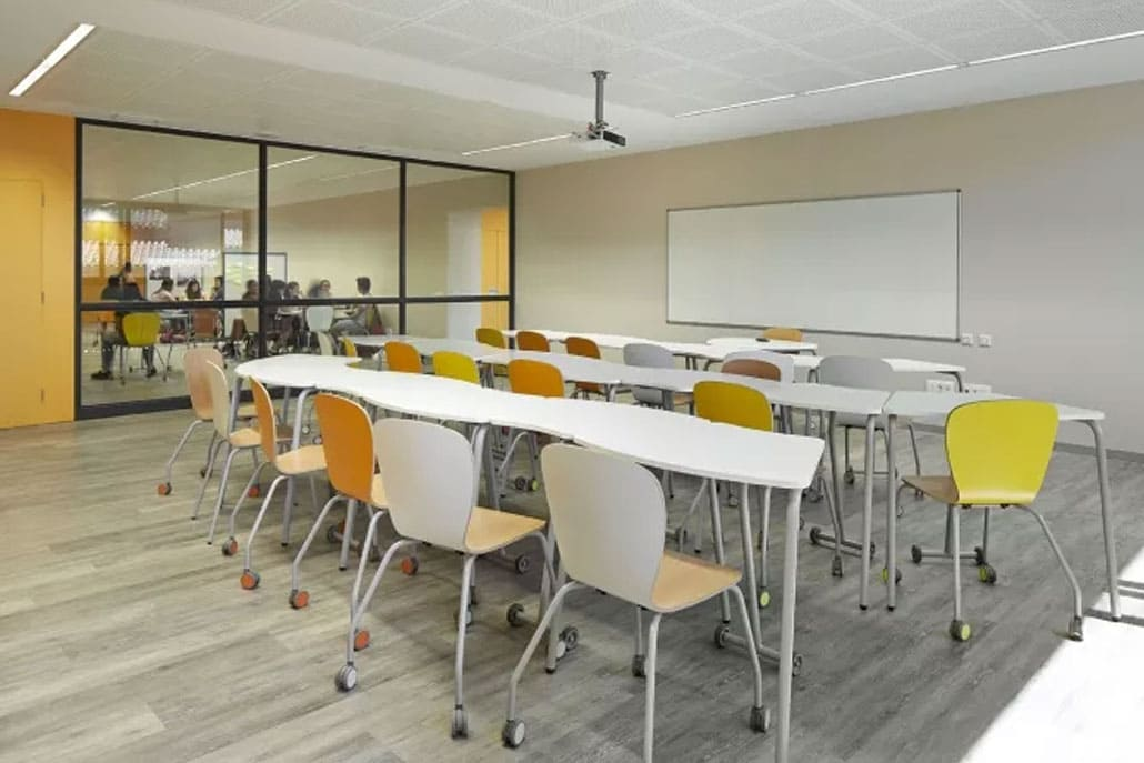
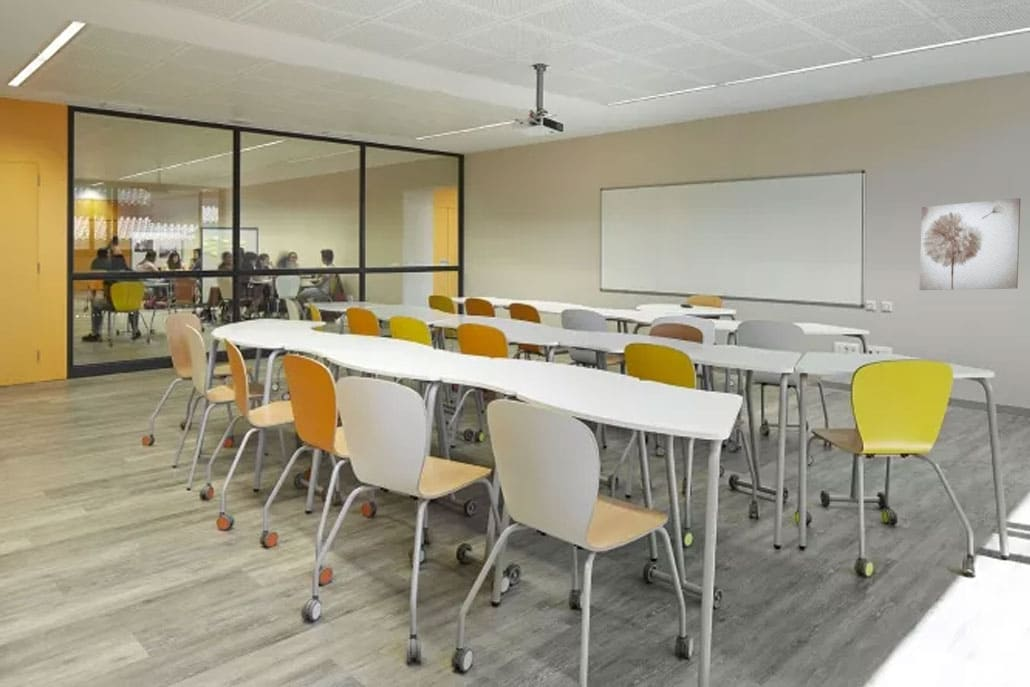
+ wall art [918,197,1021,291]
